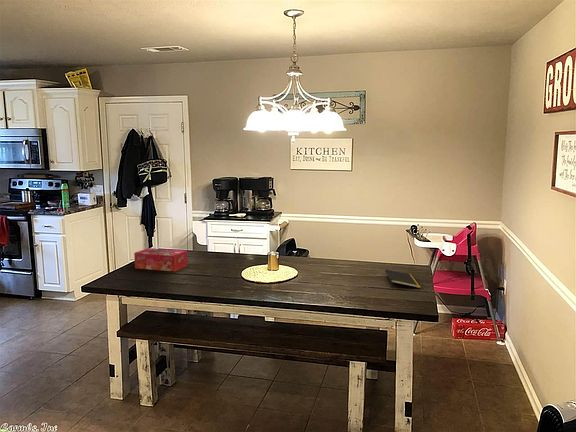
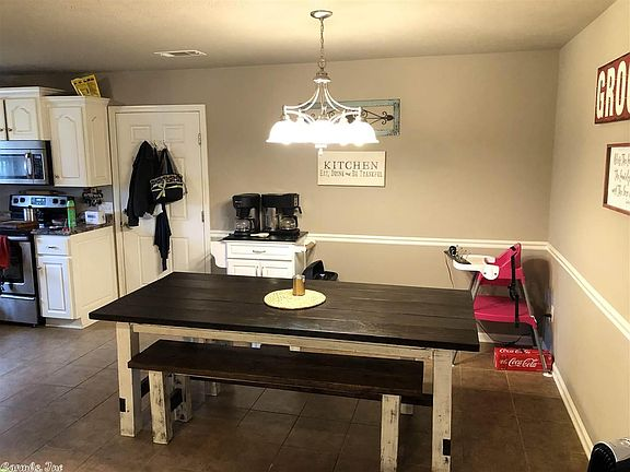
- notepad [384,268,422,289]
- tissue box [133,247,188,272]
